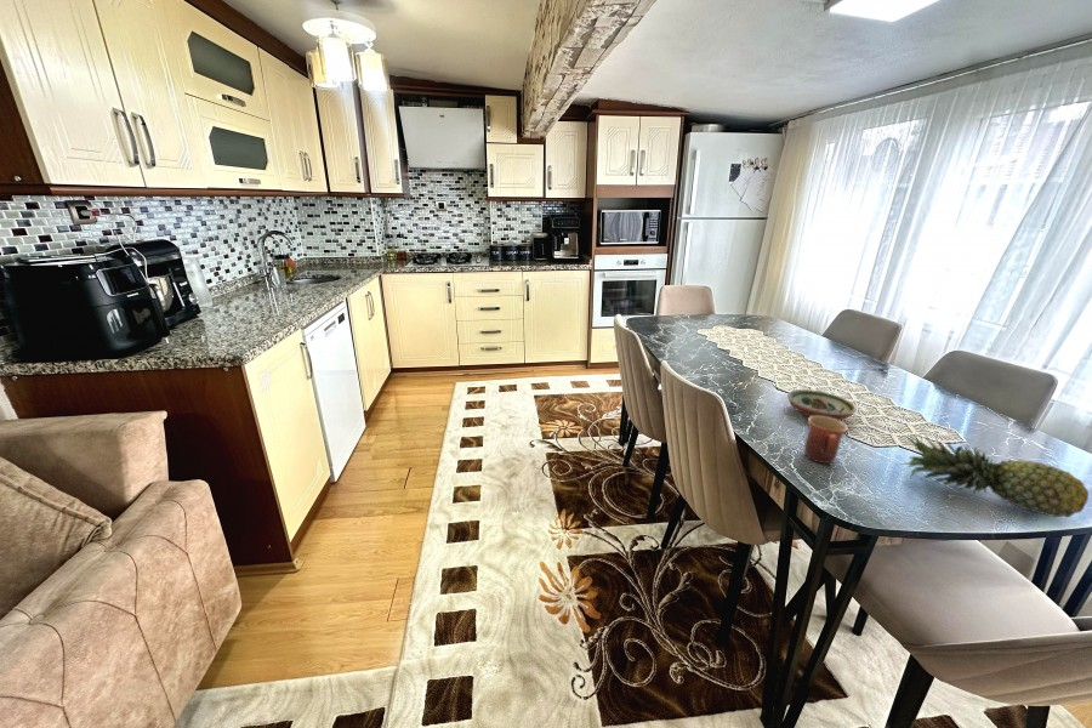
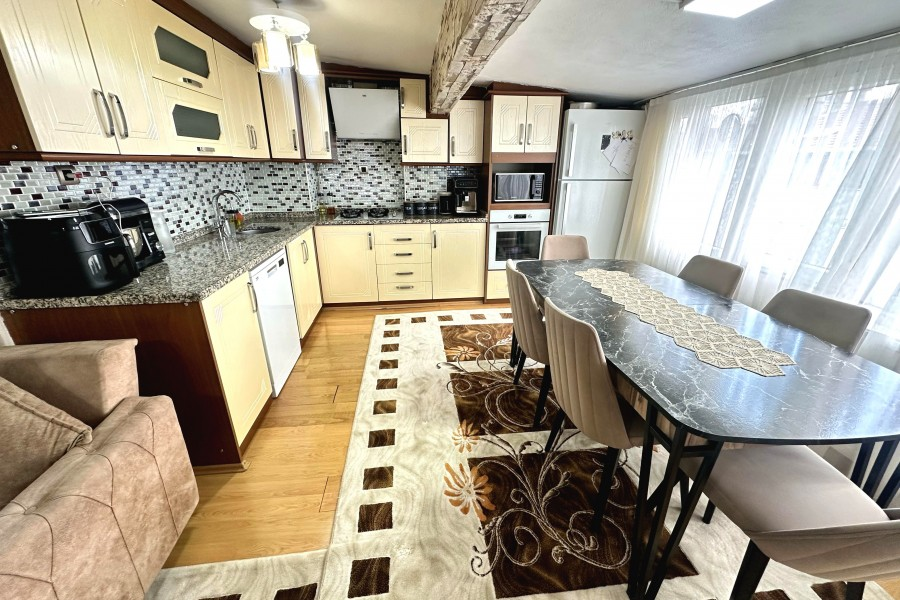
- mug [803,416,849,465]
- fruit [899,433,1090,518]
- decorative bowl [786,388,858,421]
